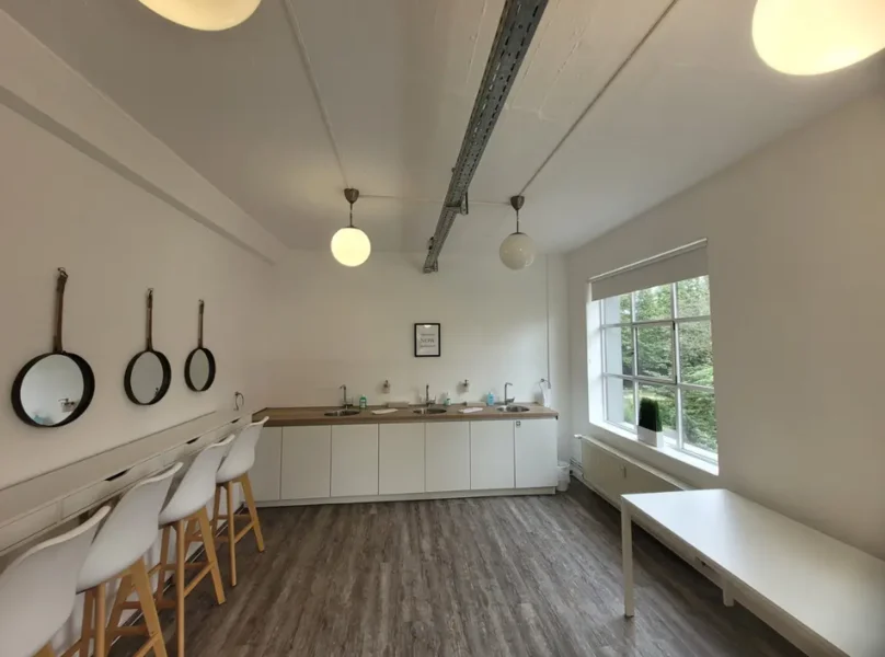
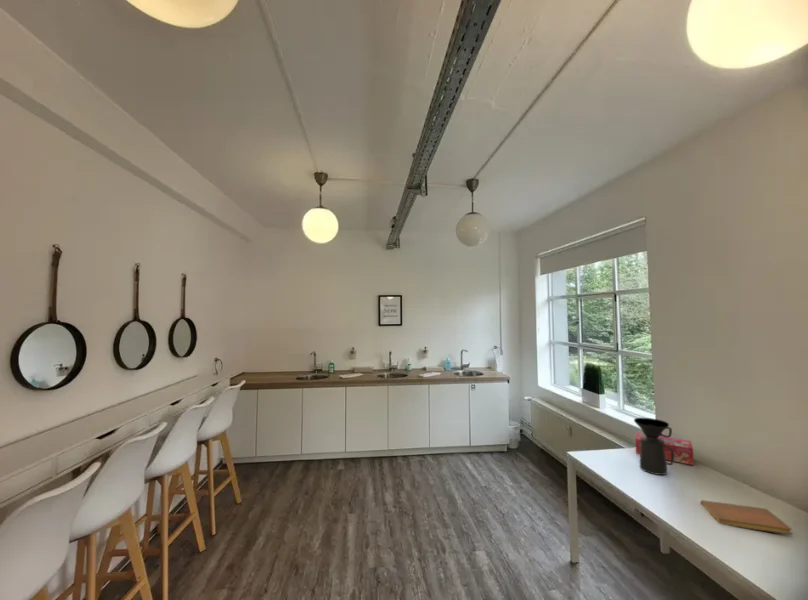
+ tissue box [634,432,695,466]
+ coffee maker [633,417,674,476]
+ notebook [700,499,794,536]
